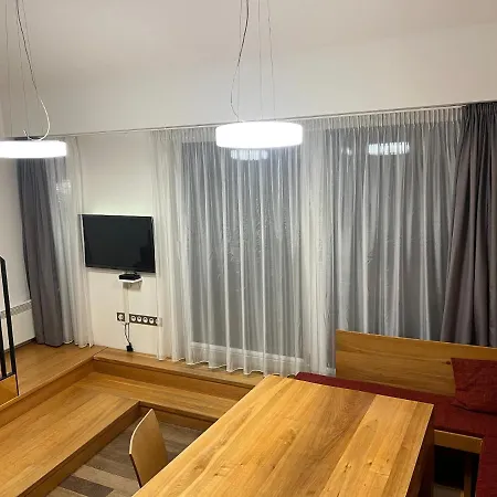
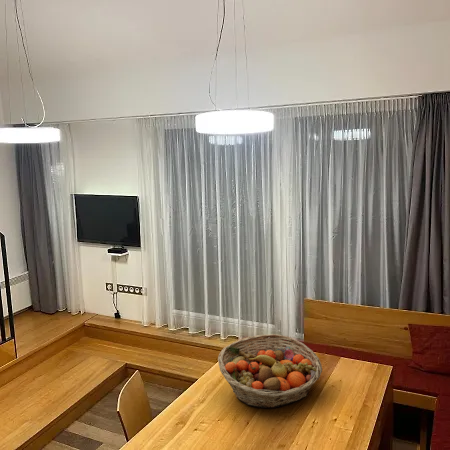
+ fruit basket [217,333,323,409]
